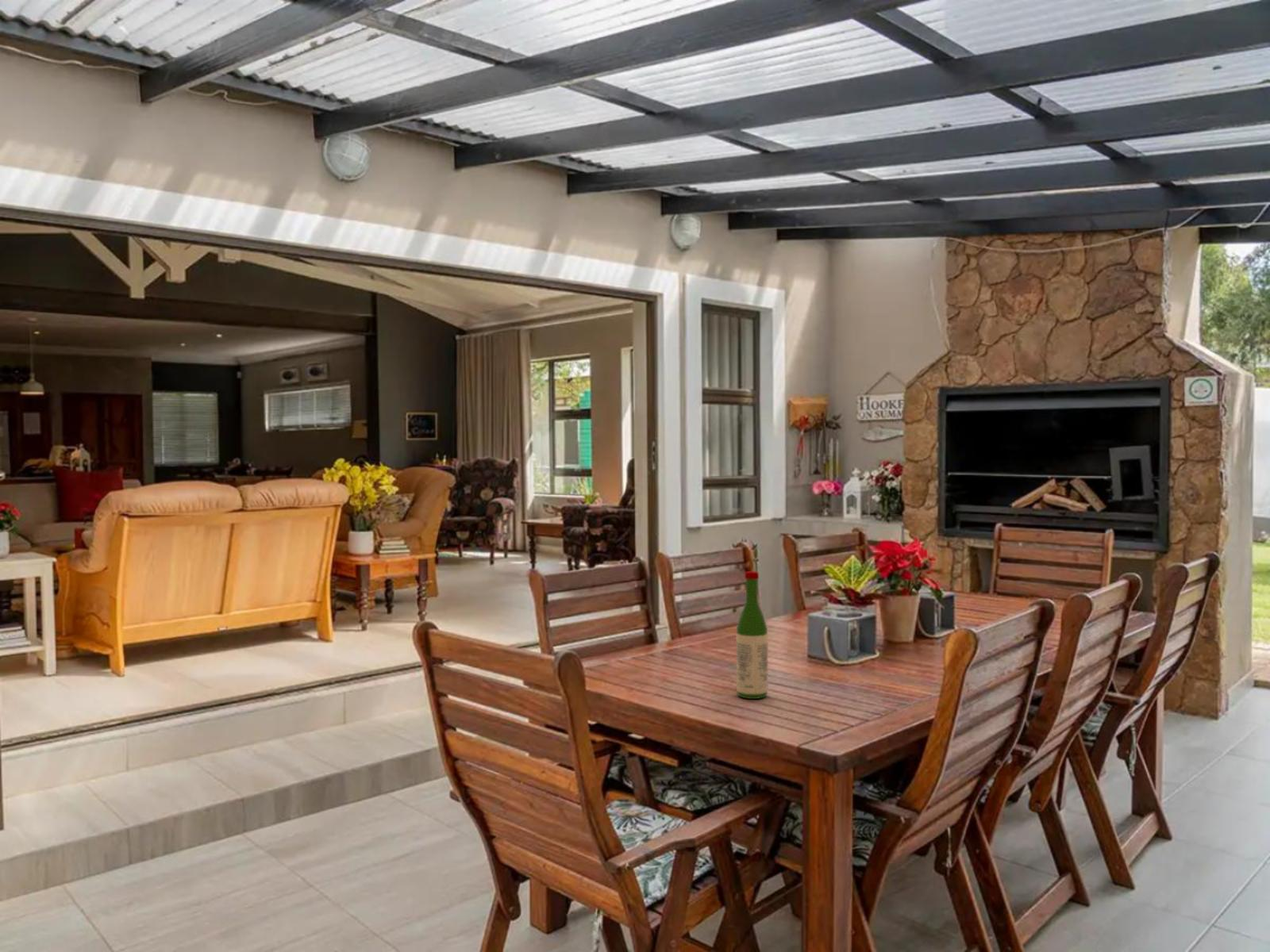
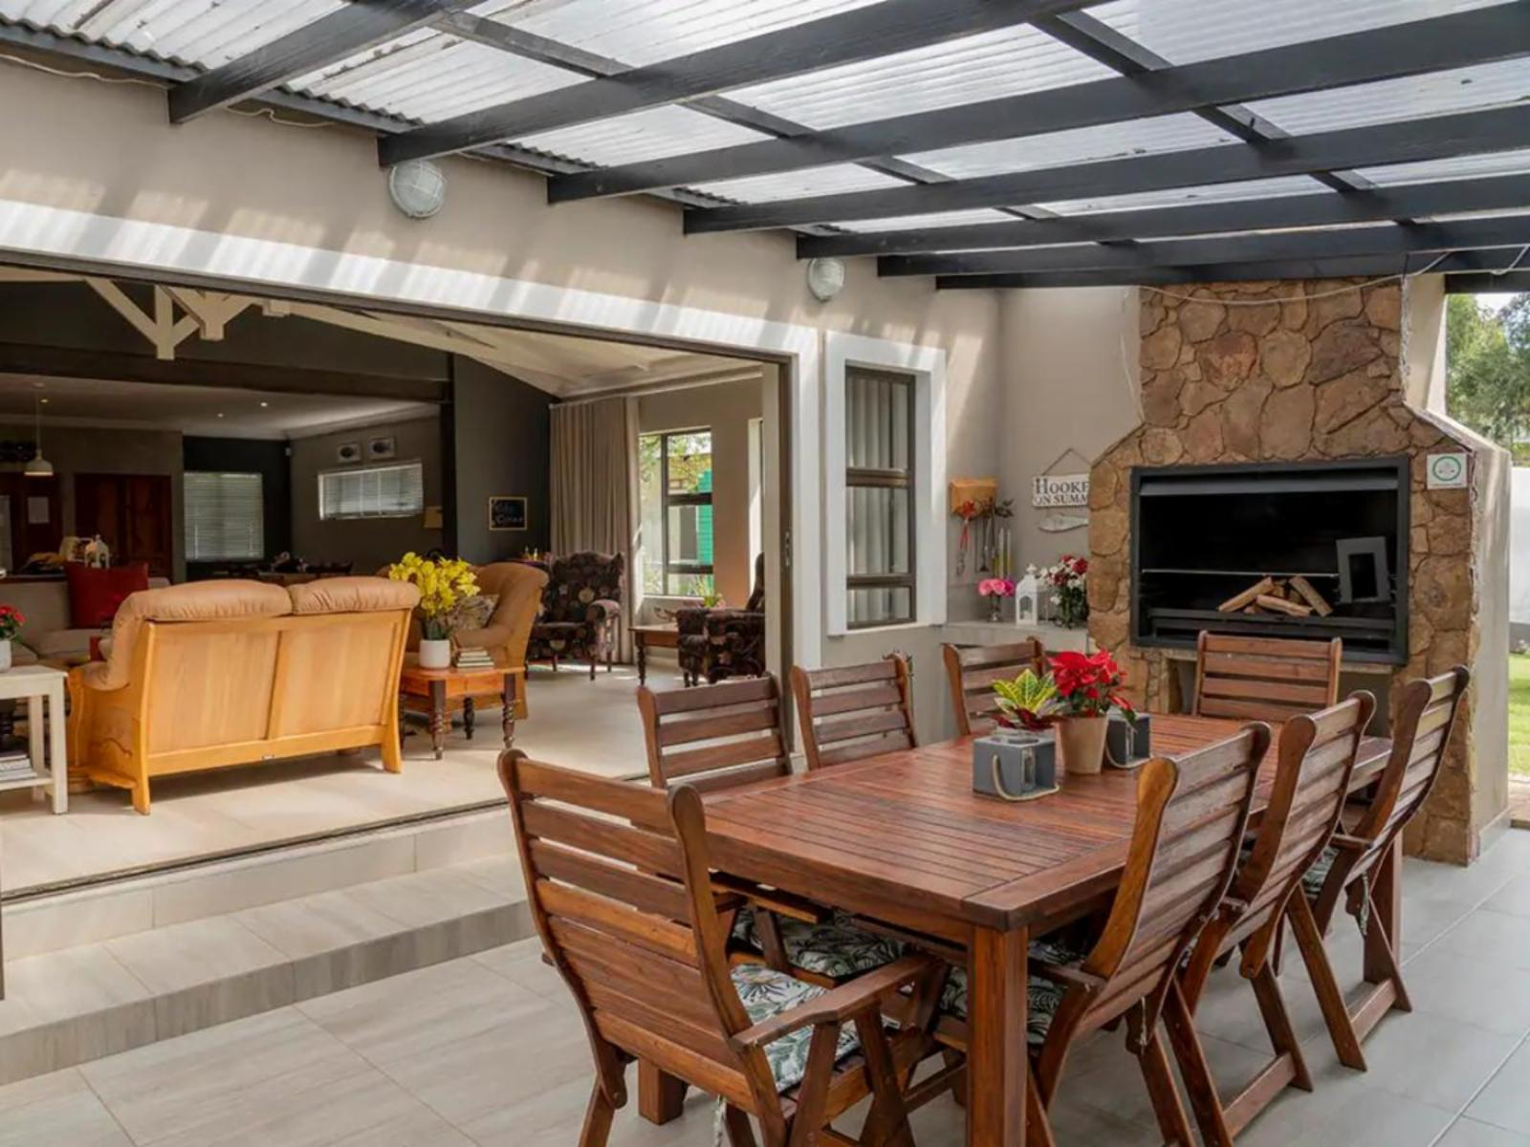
- wine bottle [735,570,768,700]
